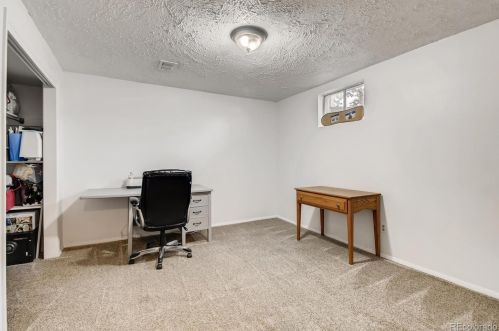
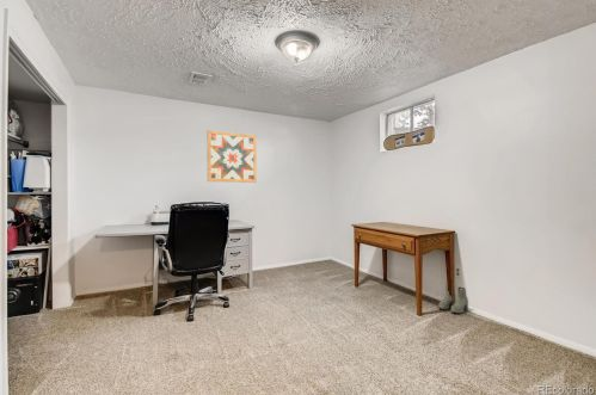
+ boots [437,284,469,314]
+ wall art [207,129,258,184]
